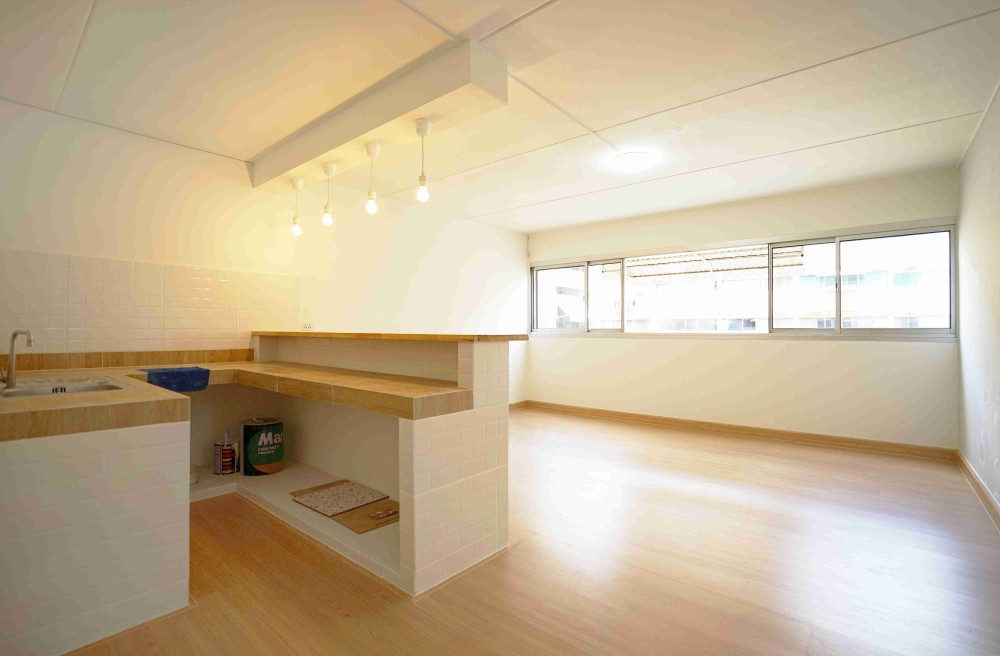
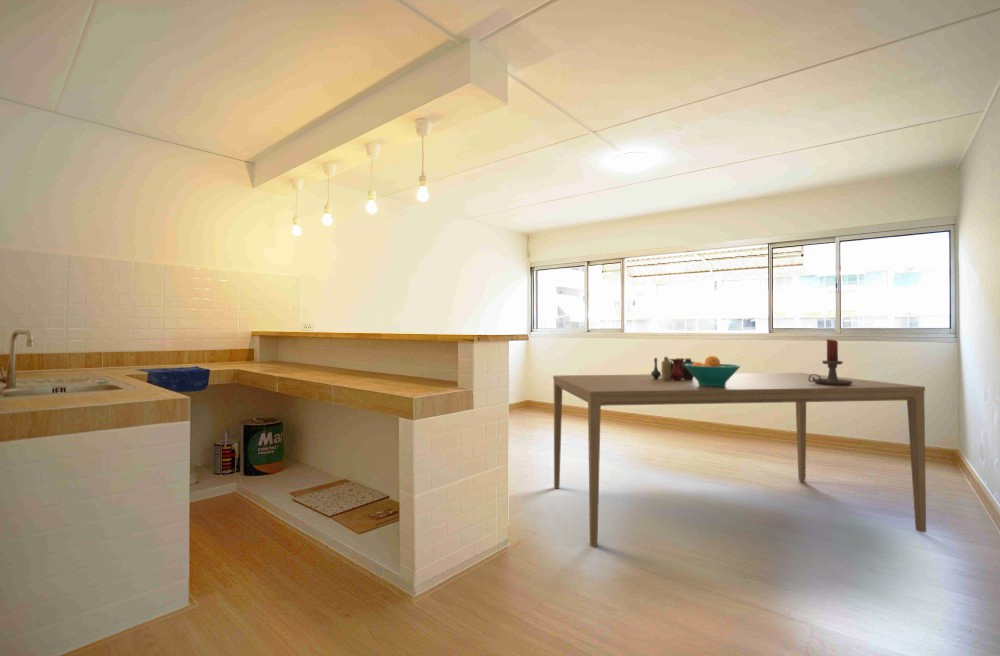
+ candle holder [808,338,853,385]
+ dining table [552,372,927,548]
+ vase [650,356,696,381]
+ fruit bowl [684,355,742,387]
